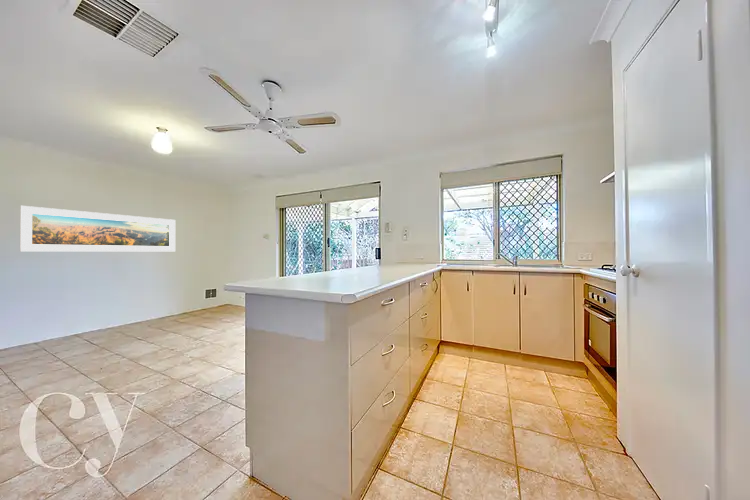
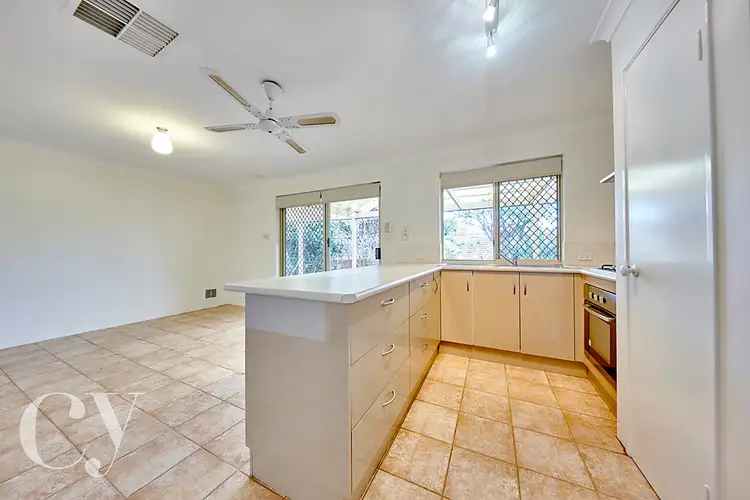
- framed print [19,205,176,252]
